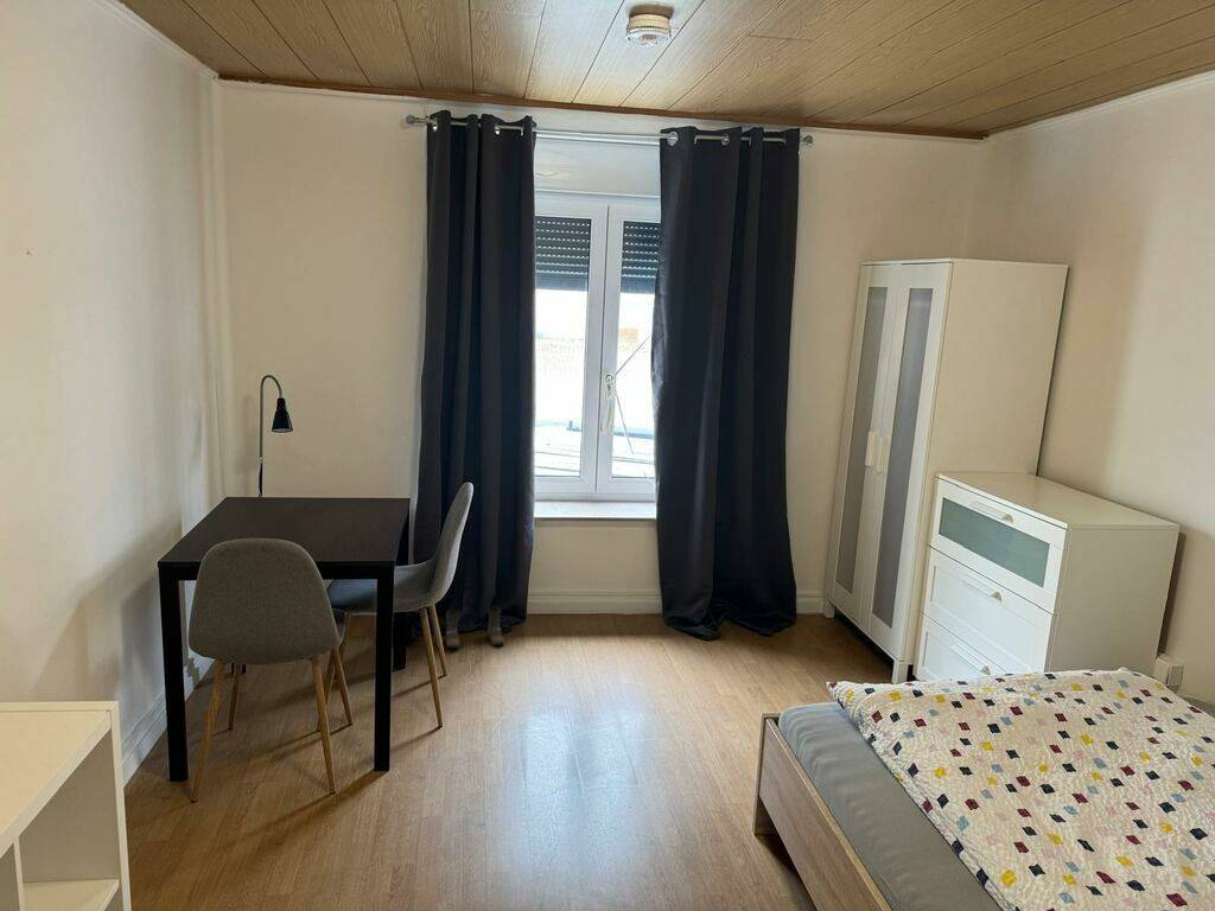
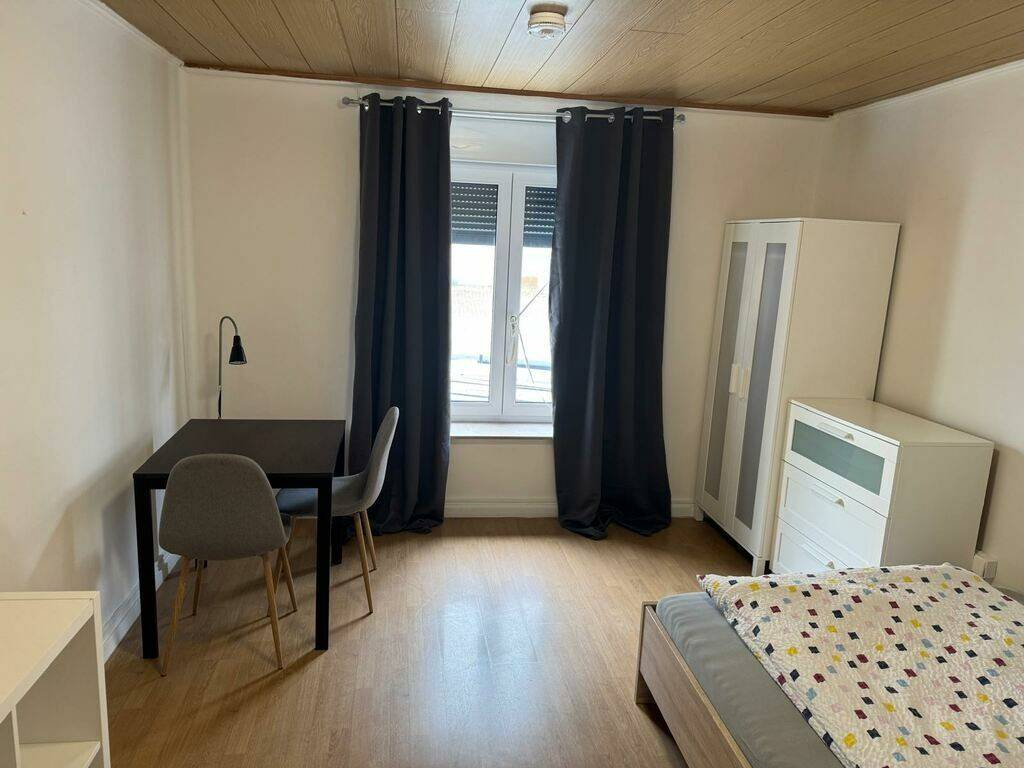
- boots [445,606,505,649]
